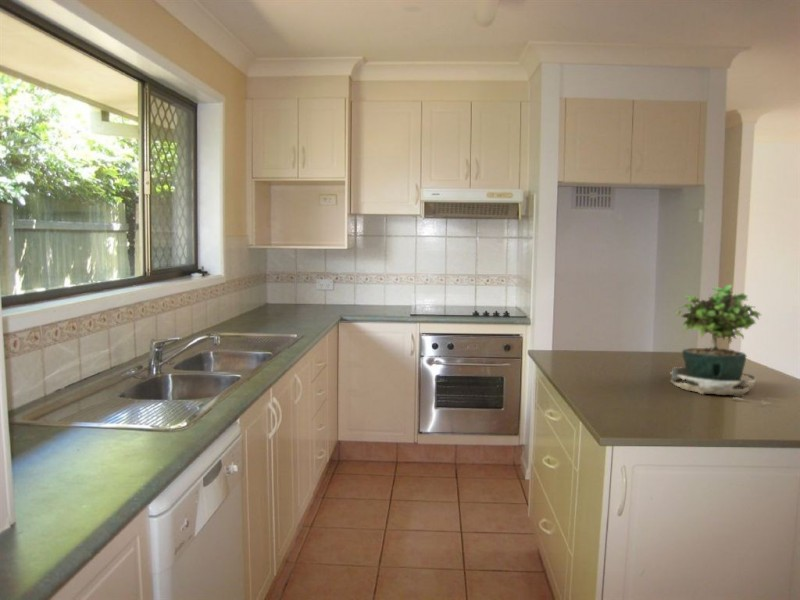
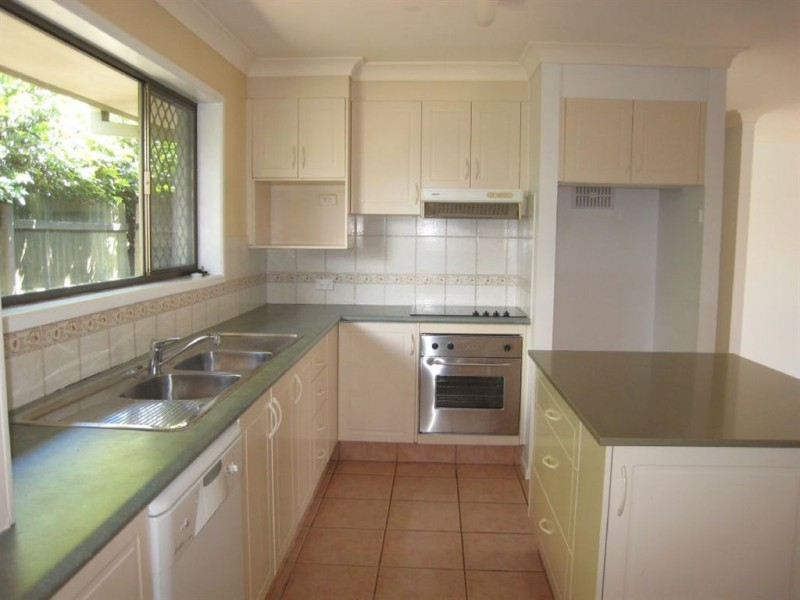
- potted plant [670,283,771,405]
